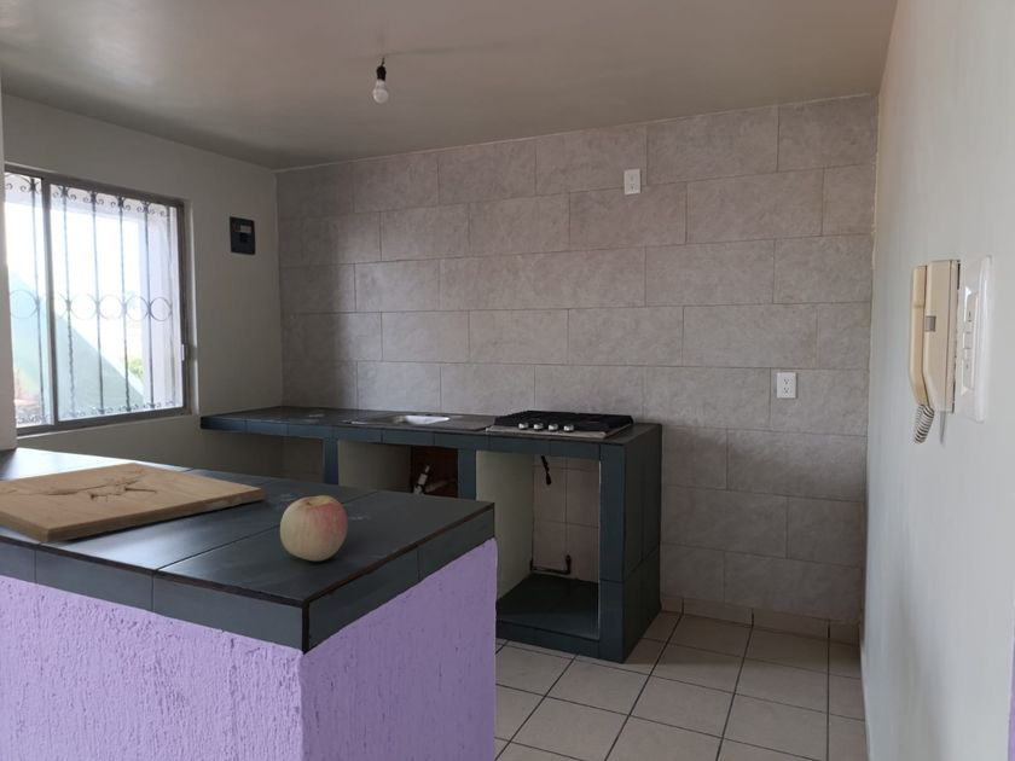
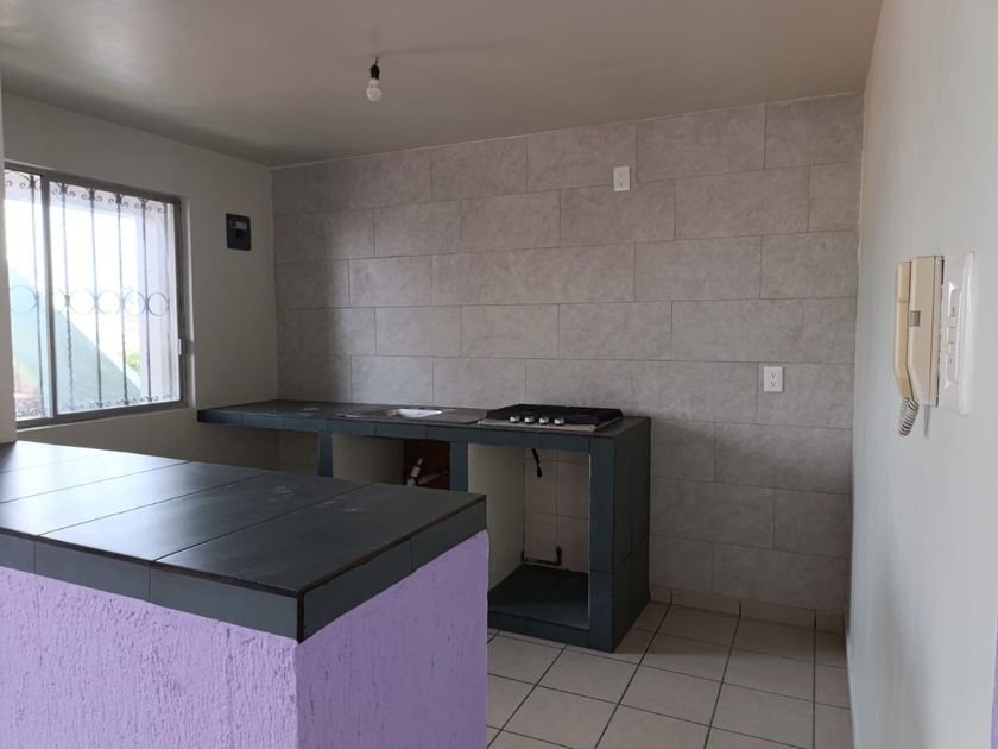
- apple [279,494,349,562]
- cutting board [0,461,267,545]
